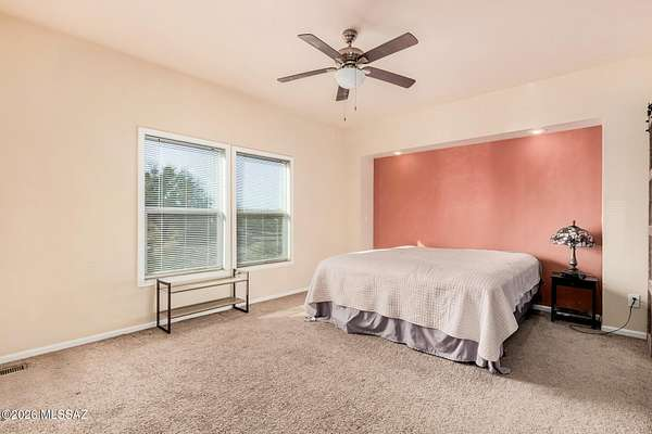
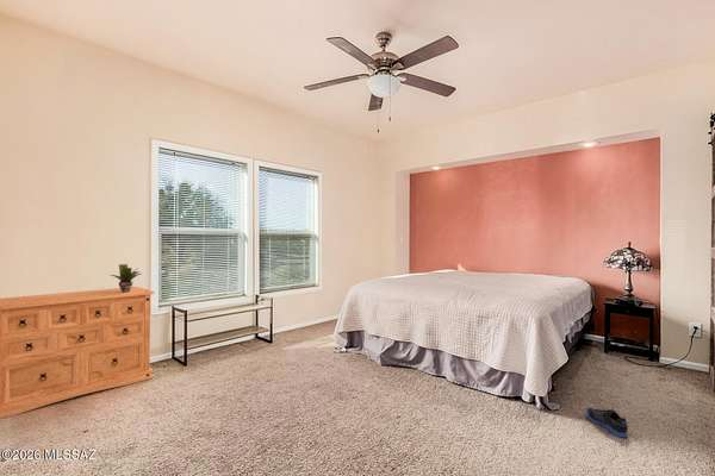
+ sneaker [584,407,629,438]
+ dresser [0,286,155,420]
+ potted plant [110,263,142,293]
